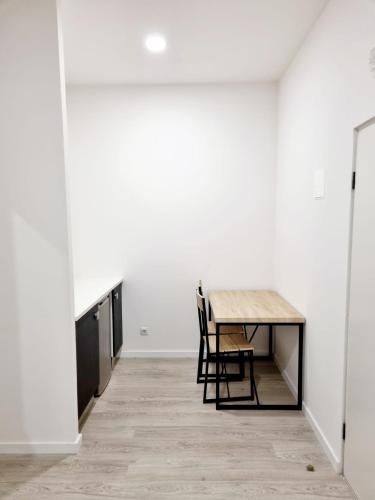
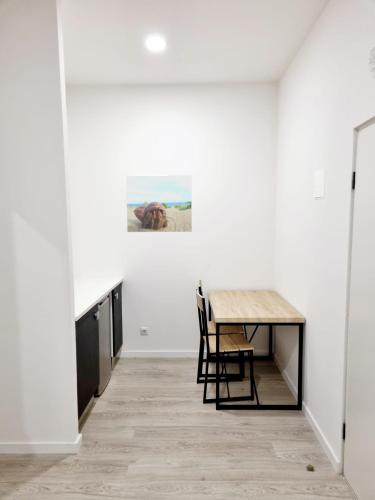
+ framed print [125,174,193,233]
